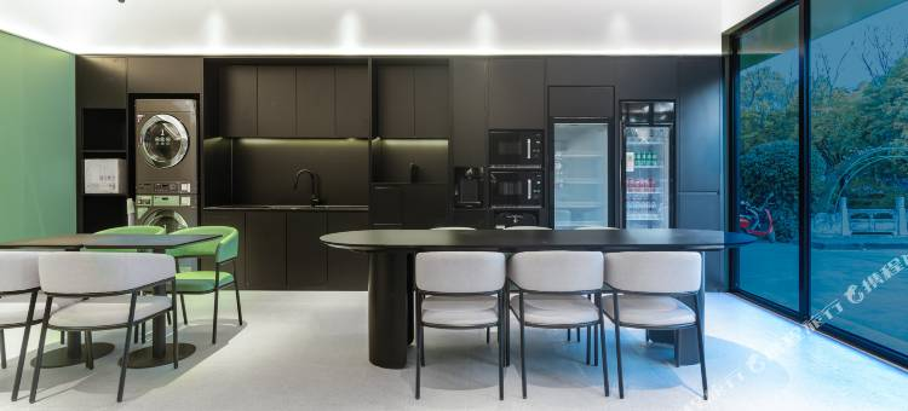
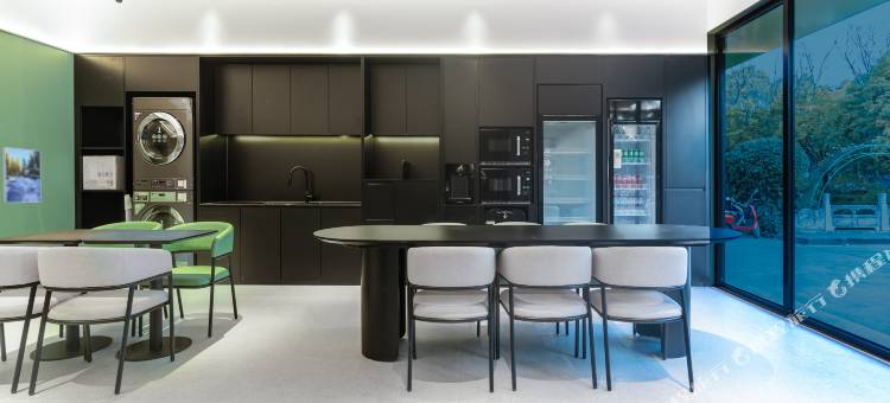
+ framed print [1,146,43,204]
